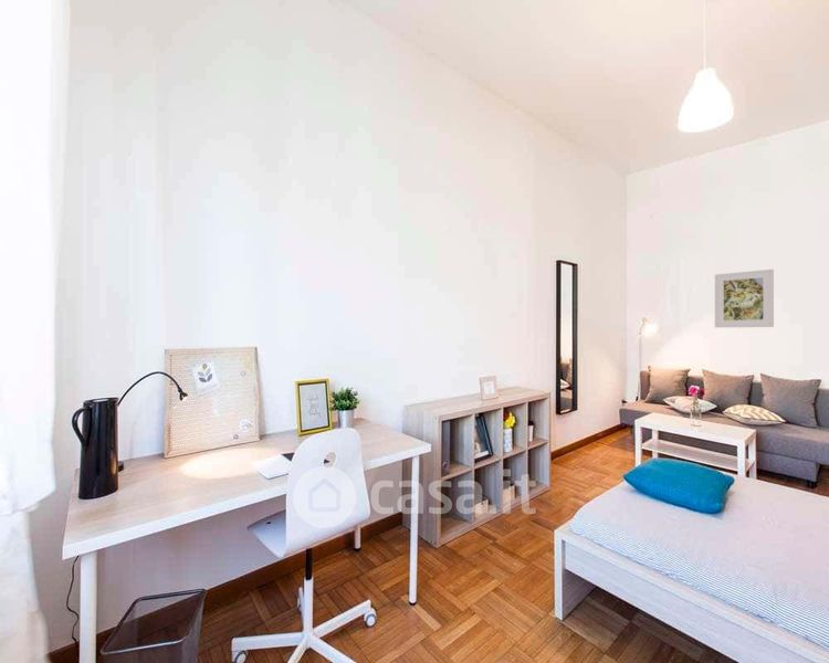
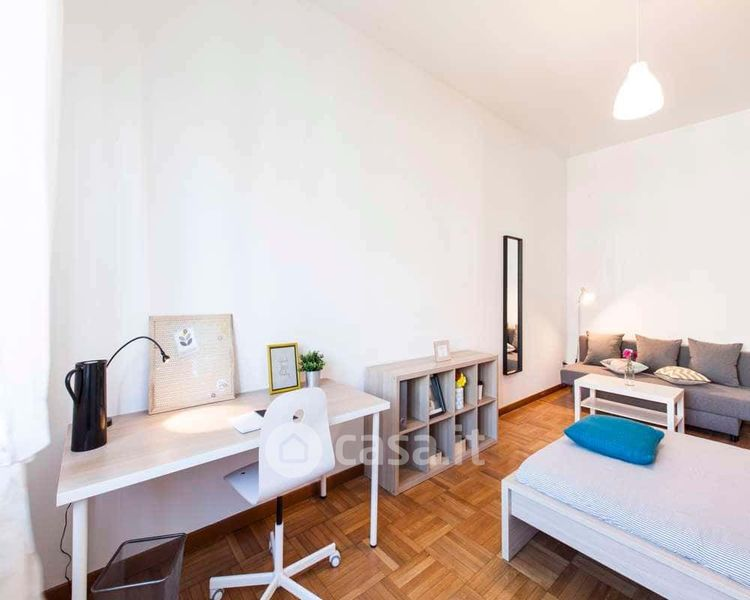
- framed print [714,269,775,328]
